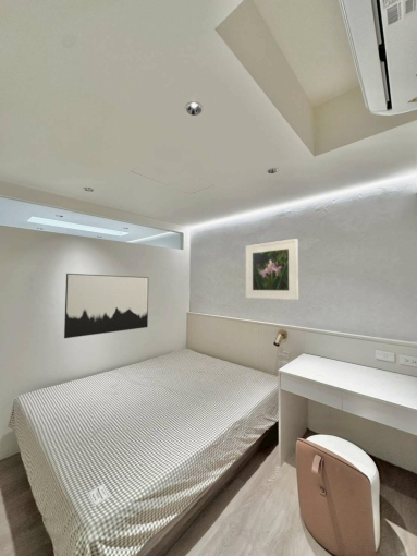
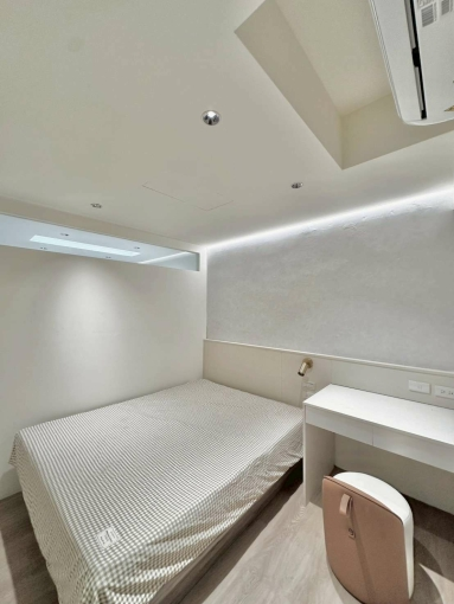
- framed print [245,238,299,301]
- wall art [63,273,149,339]
